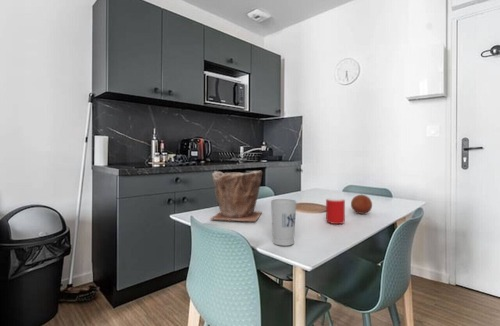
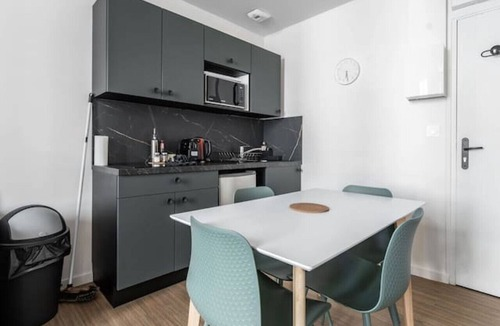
- fruit [350,194,373,215]
- cup [270,198,298,247]
- cup [325,197,346,225]
- plant pot [209,170,263,222]
